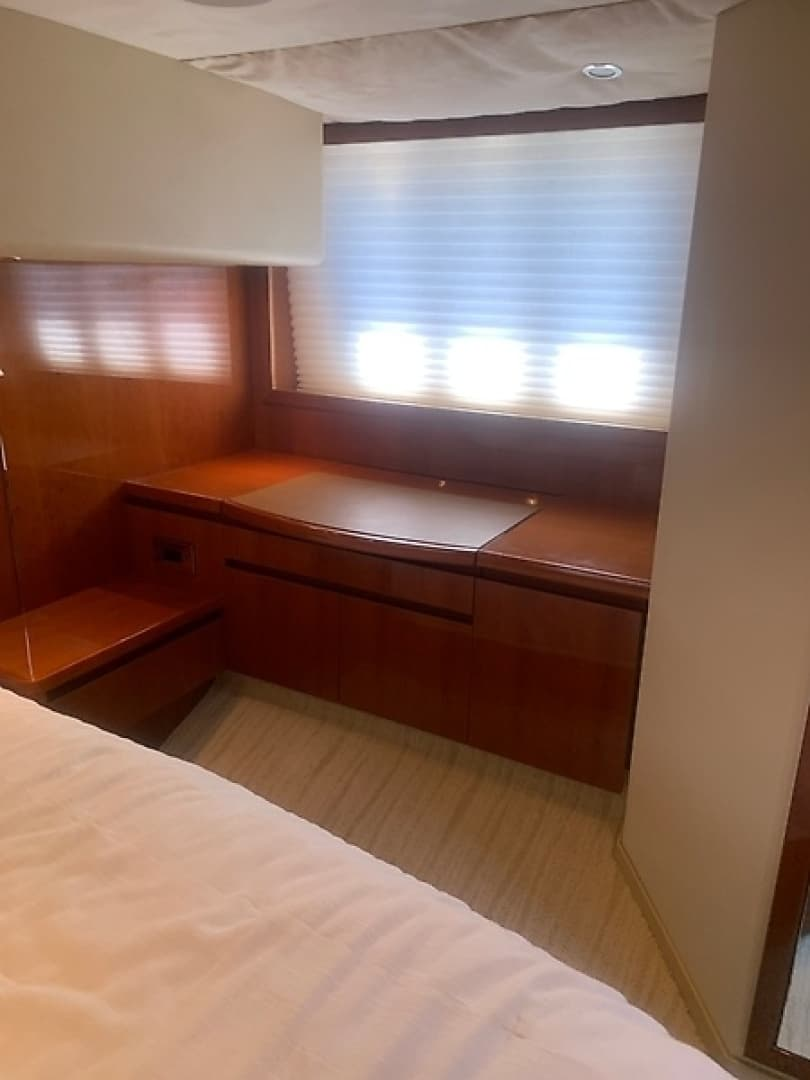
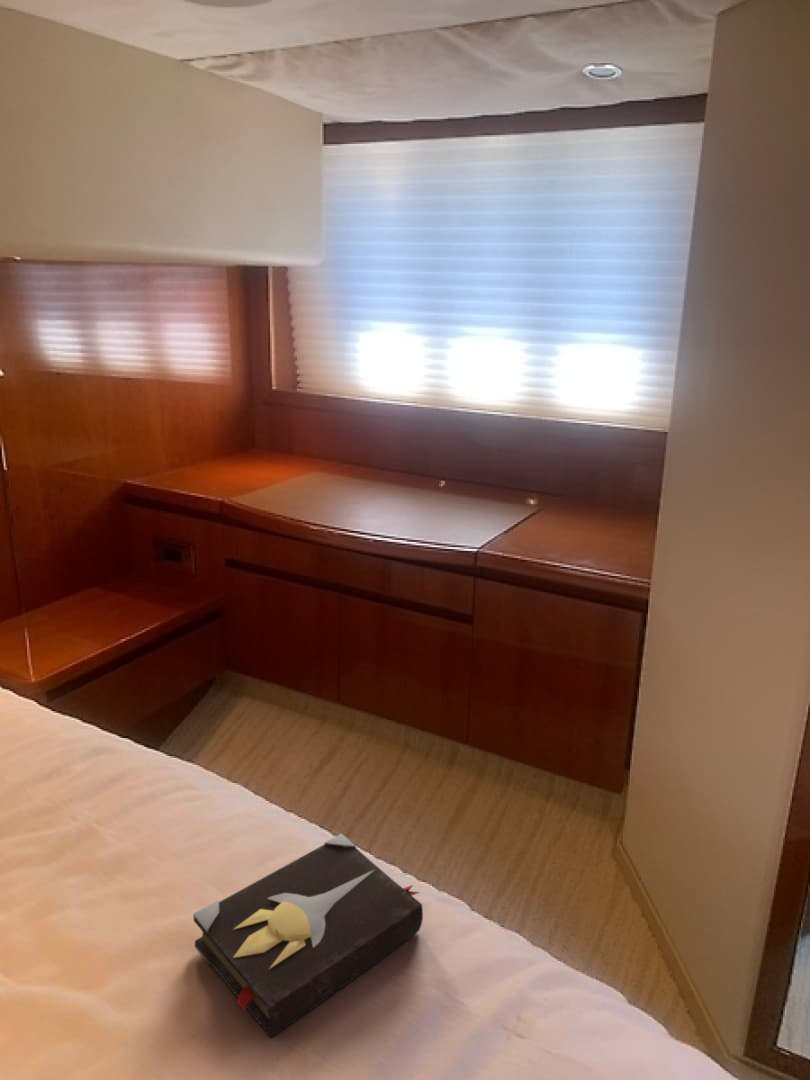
+ hardback book [193,833,424,1039]
